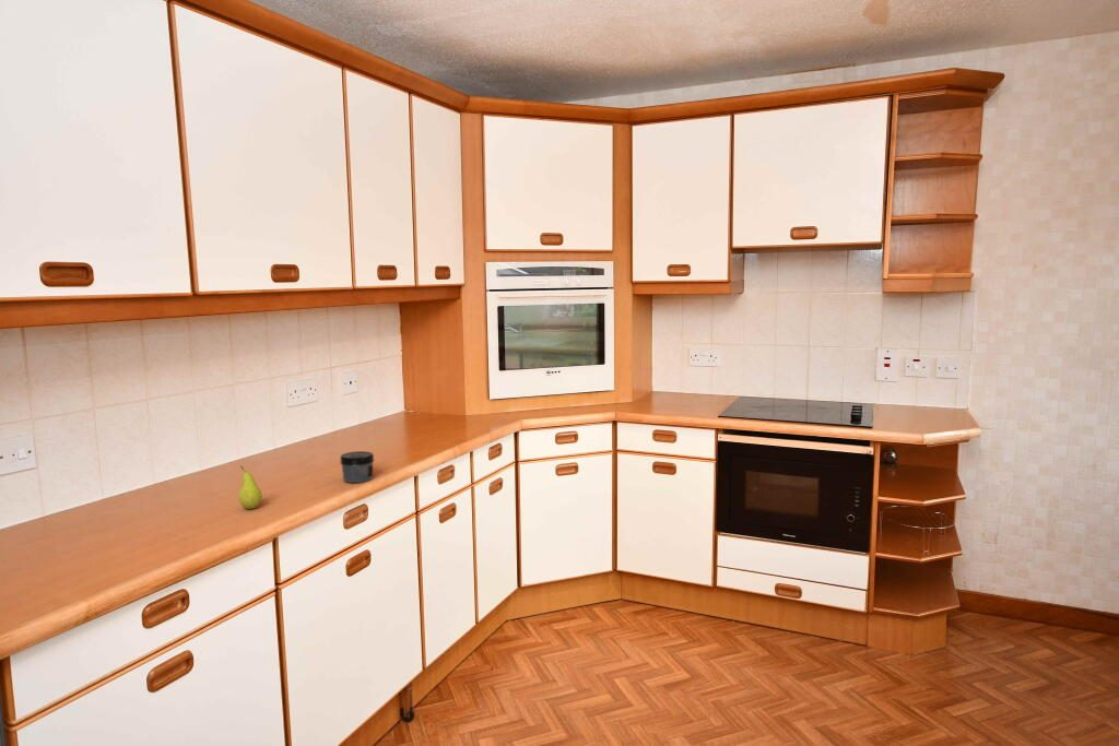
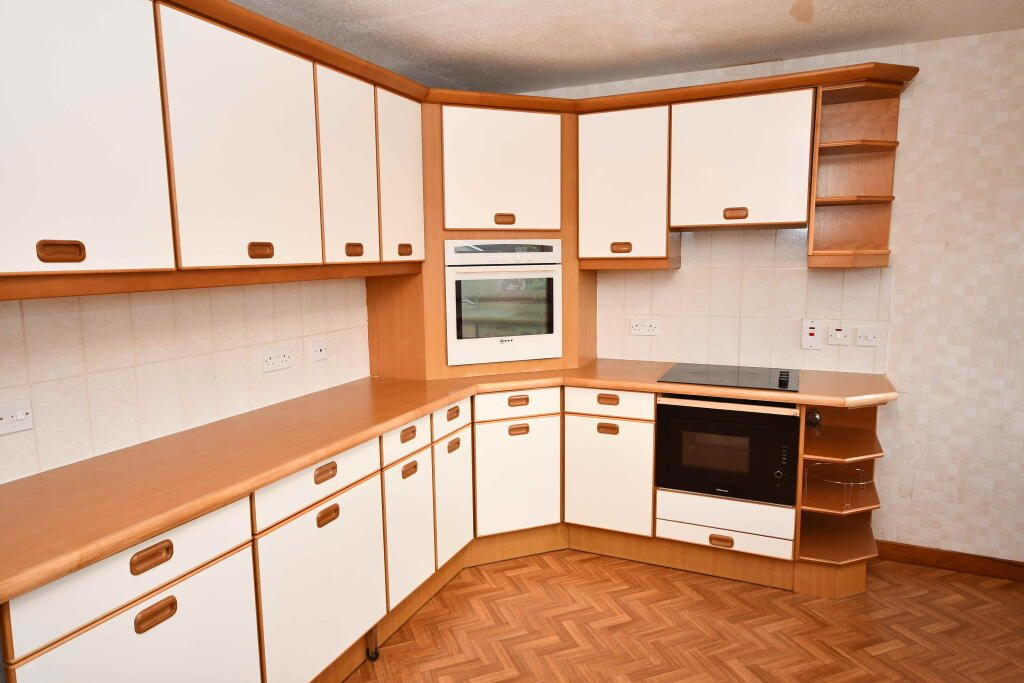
- jar [339,450,375,484]
- fruit [237,465,263,510]
